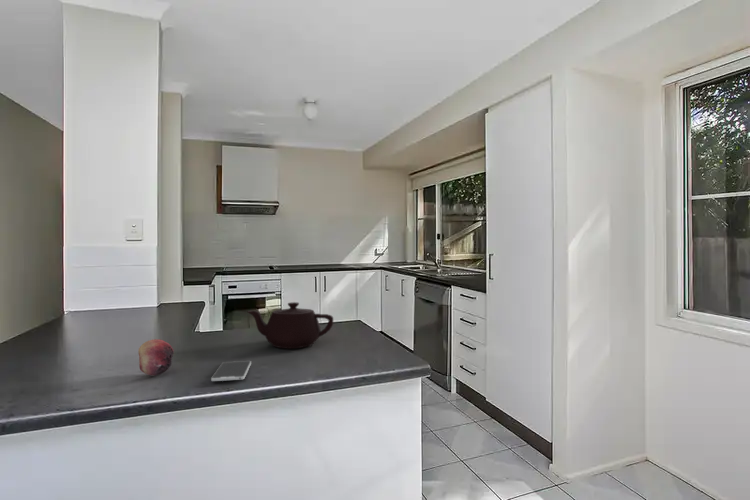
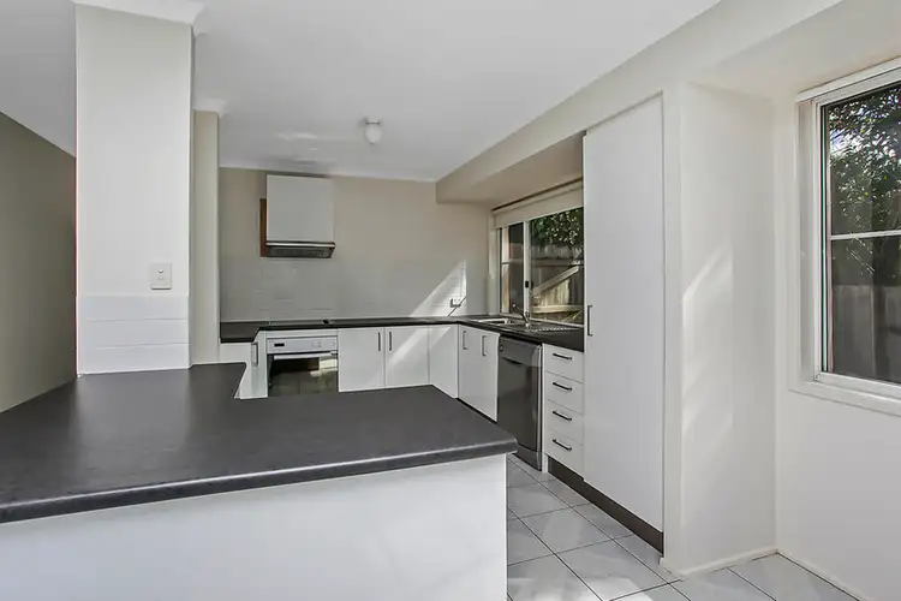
- smartphone [210,360,252,382]
- fruit [138,338,175,376]
- teapot [247,301,334,349]
